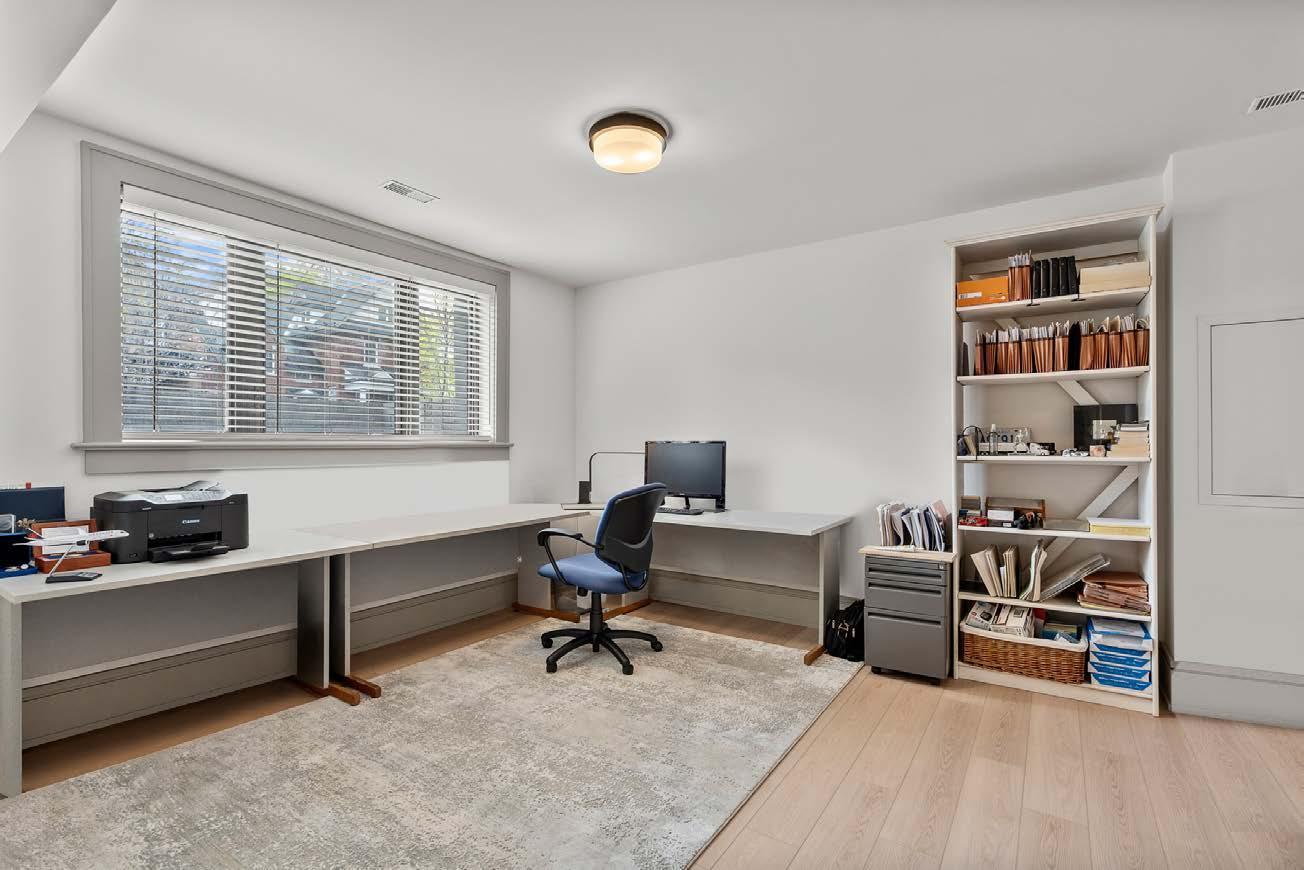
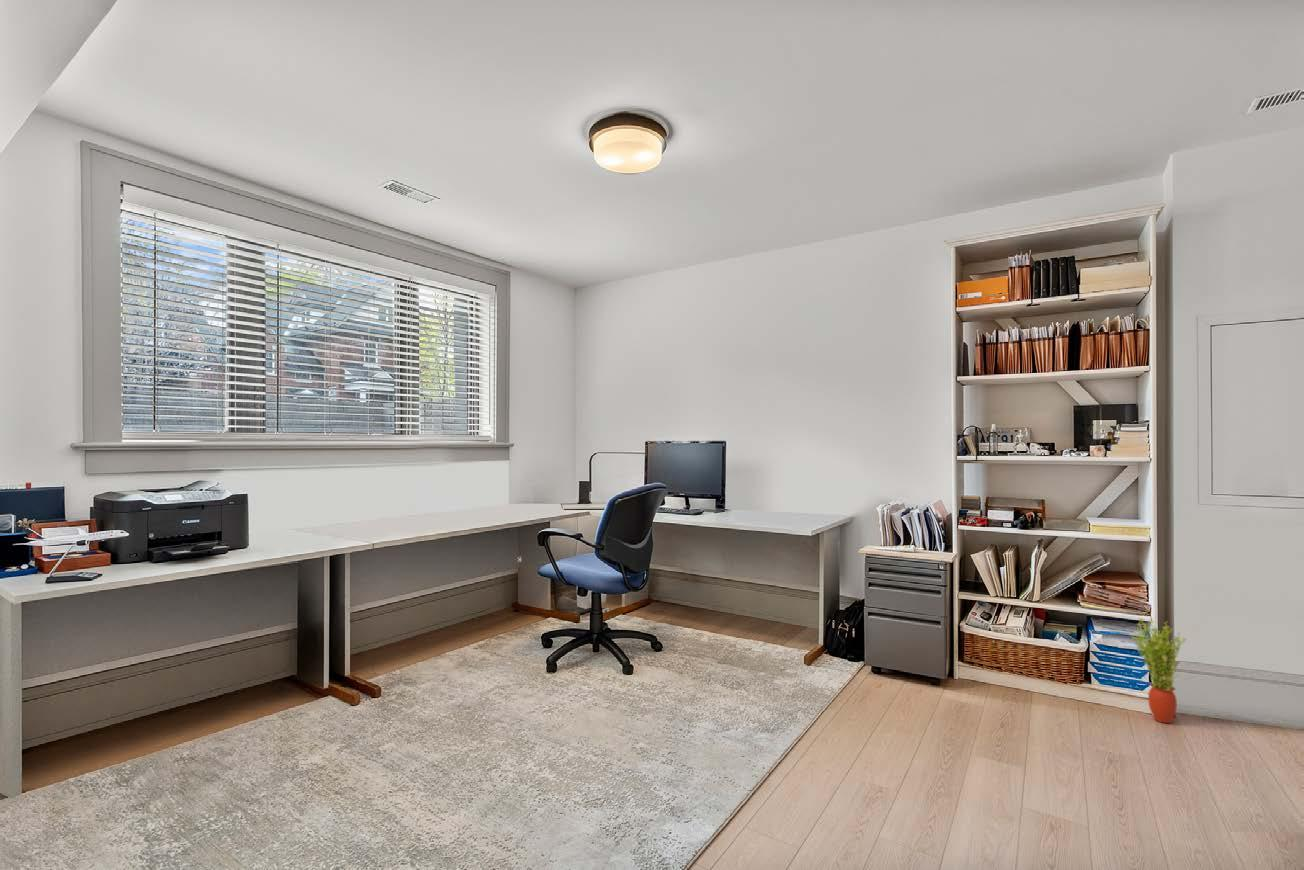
+ potted plant [1129,616,1187,724]
